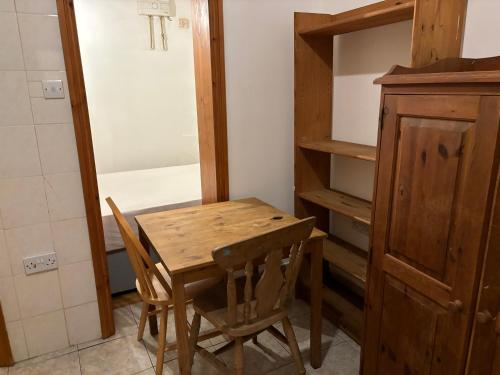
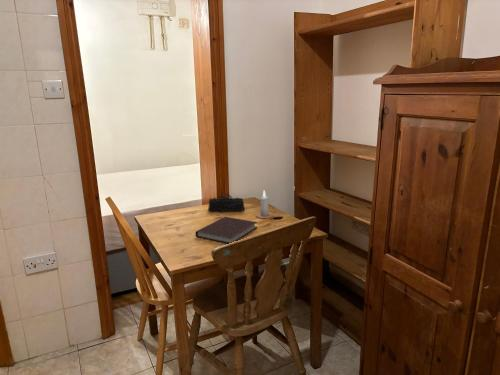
+ pencil case [207,193,246,213]
+ candle [254,189,275,219]
+ notebook [195,216,258,245]
